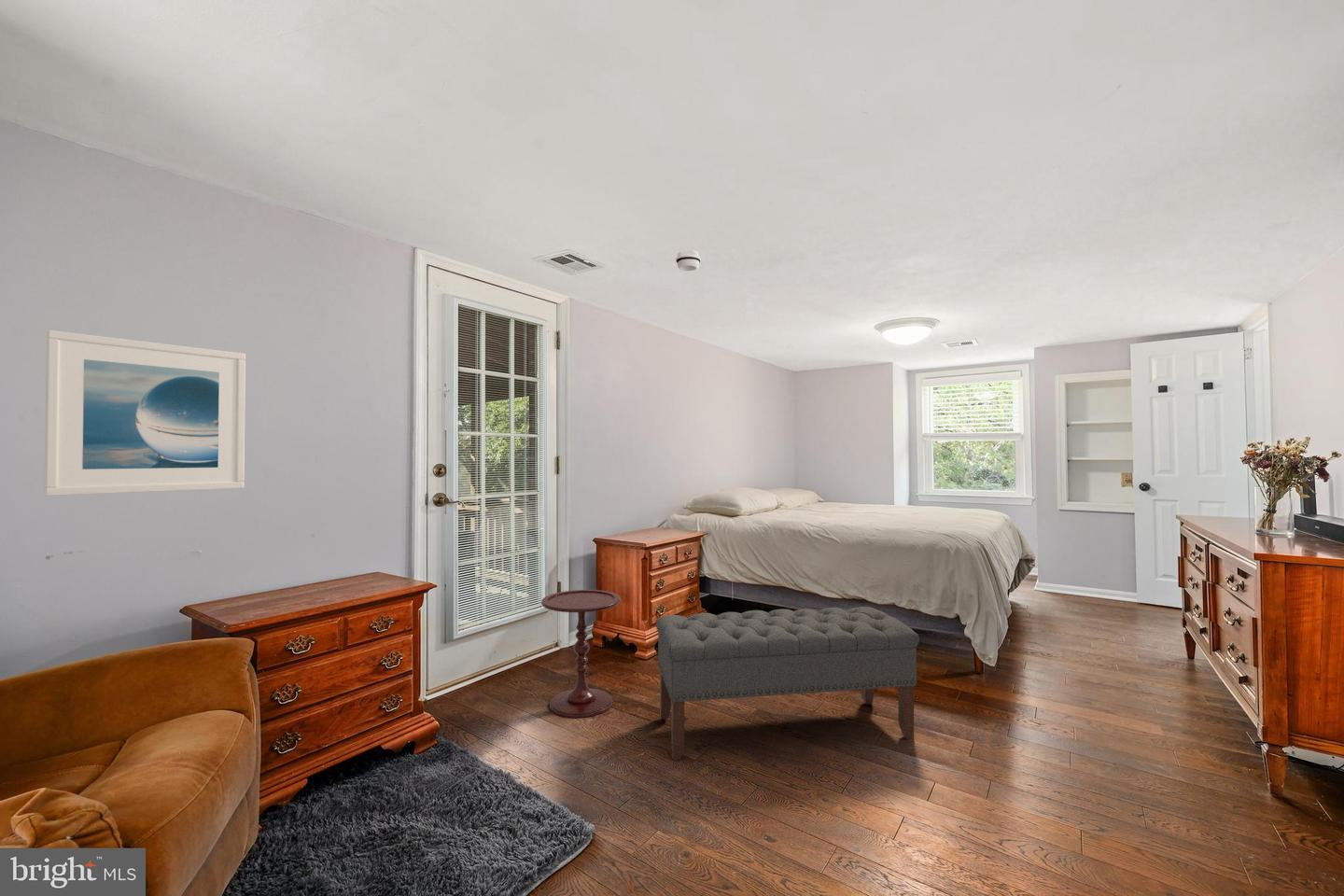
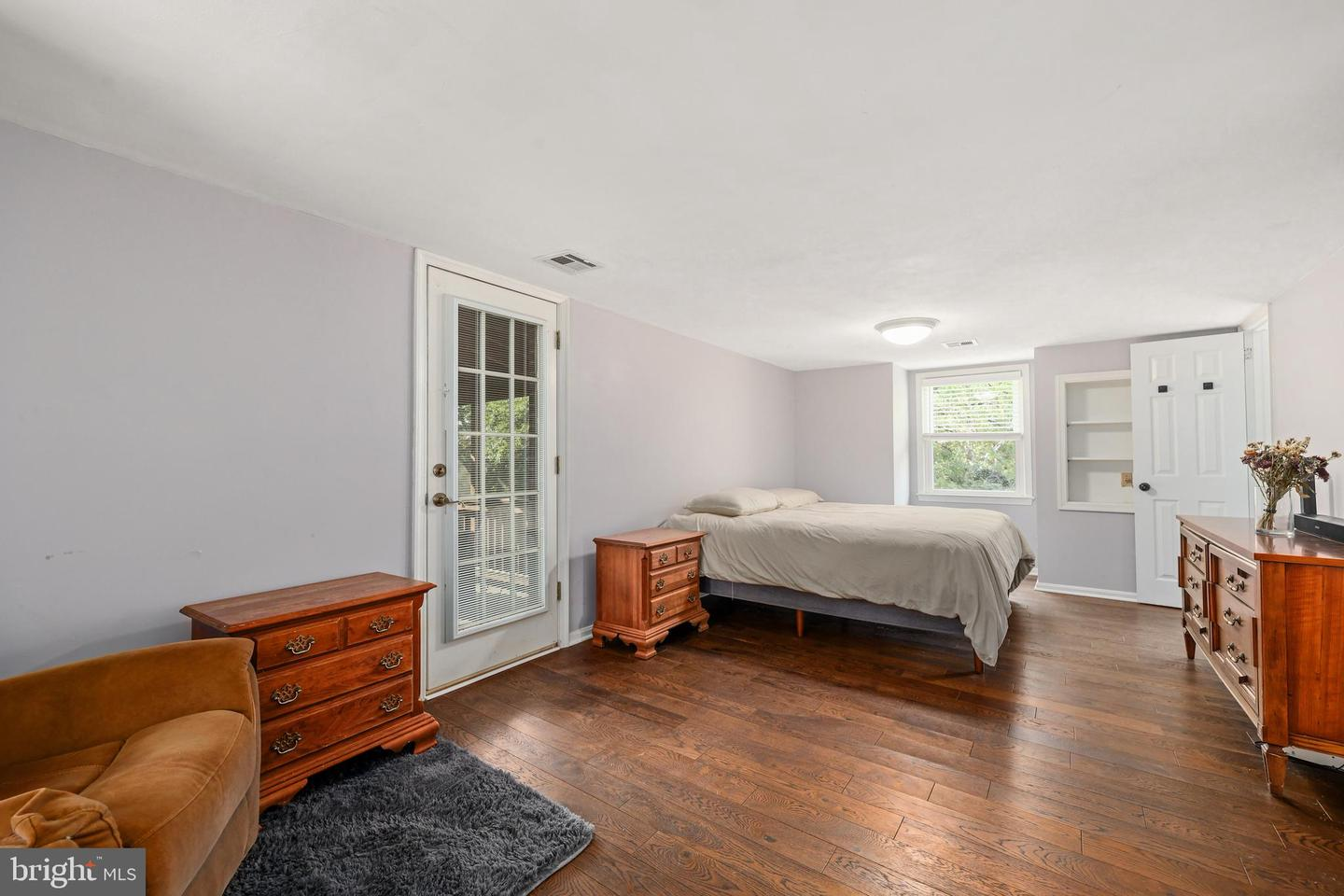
- bench [655,606,920,762]
- side table [540,589,622,719]
- smoke detector [675,249,702,272]
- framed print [44,329,246,497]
